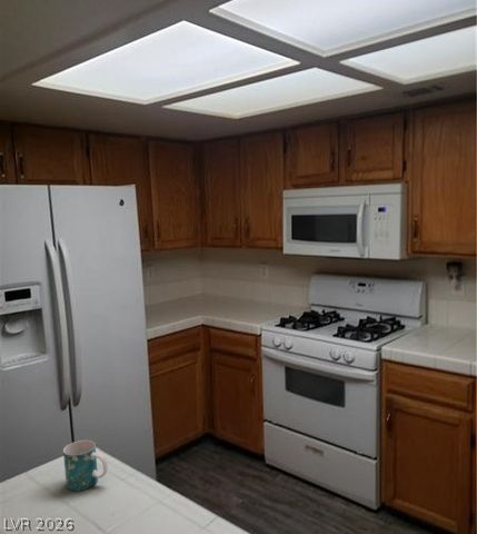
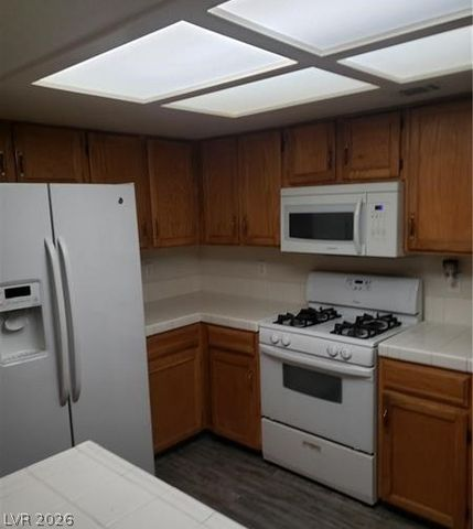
- mug [62,439,109,492]
